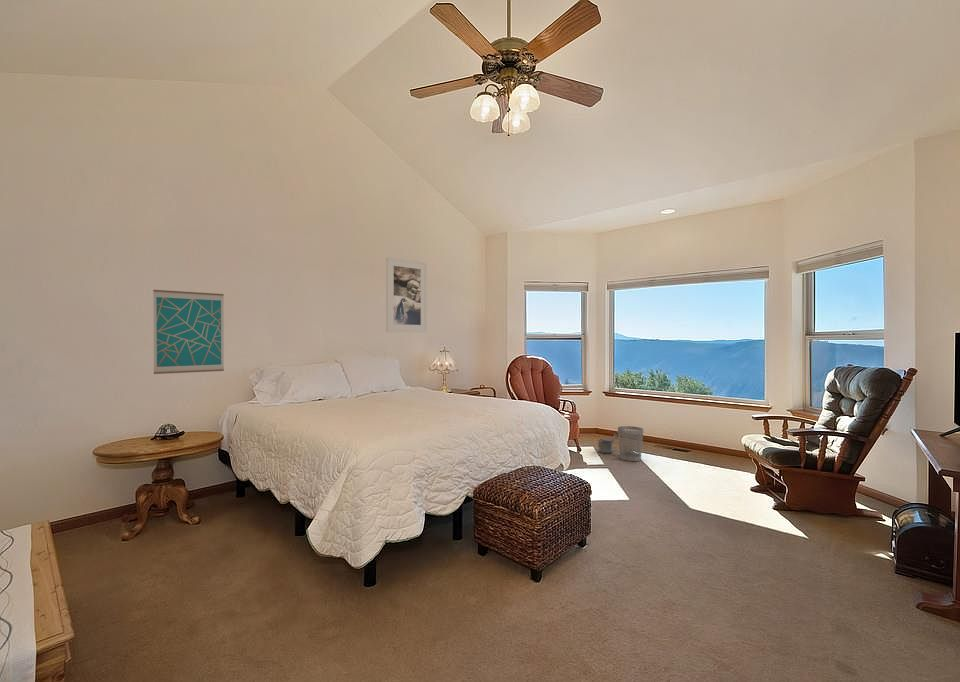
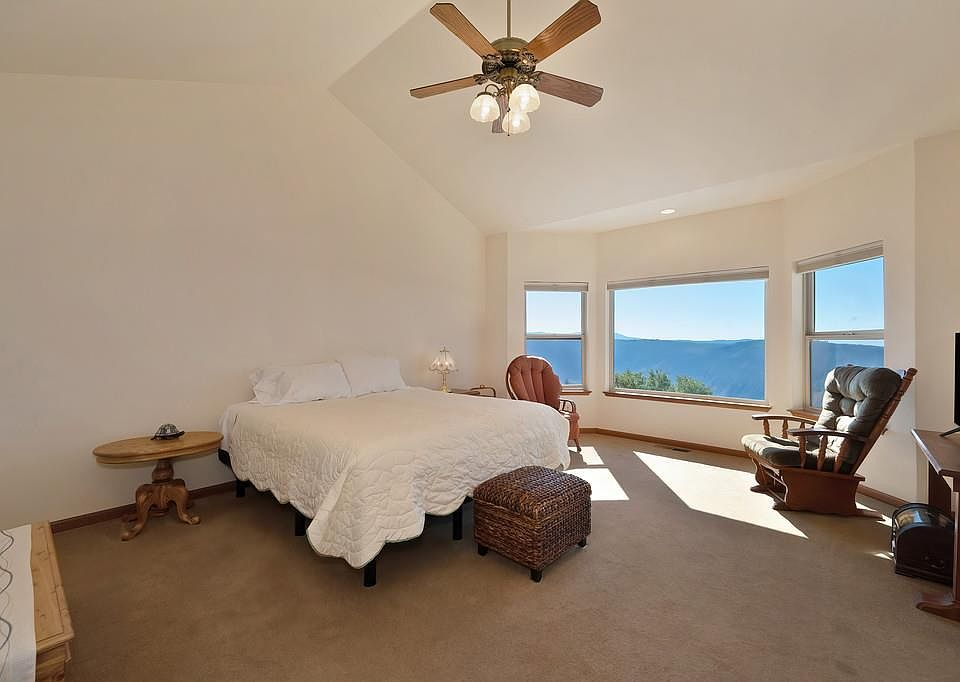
- wall art [152,289,225,375]
- wastebasket [617,425,644,462]
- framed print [385,256,428,333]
- watering can [597,434,618,454]
